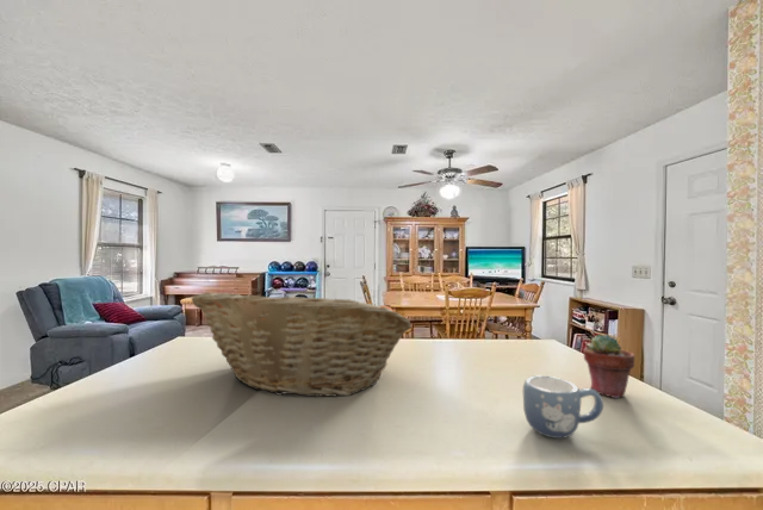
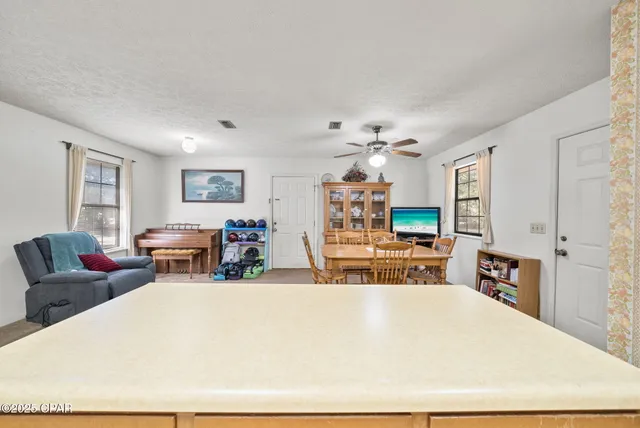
- potted succulent [582,334,635,399]
- mug [522,374,604,440]
- fruit basket [191,291,412,398]
